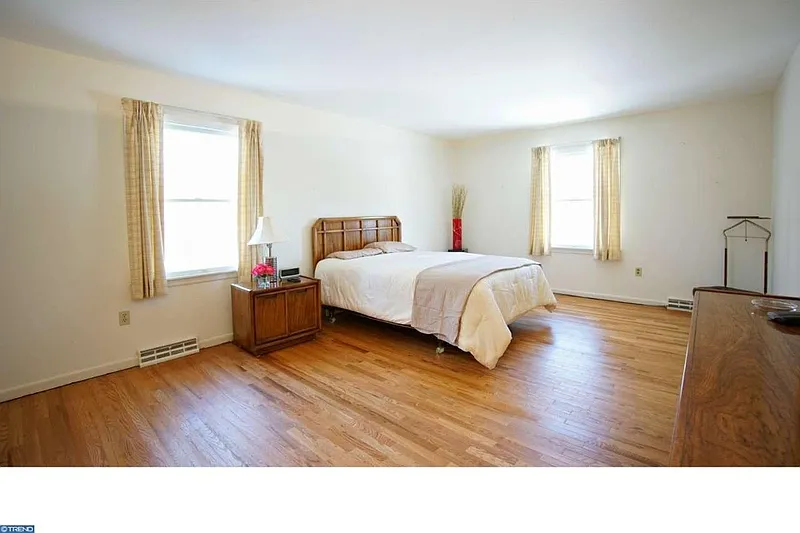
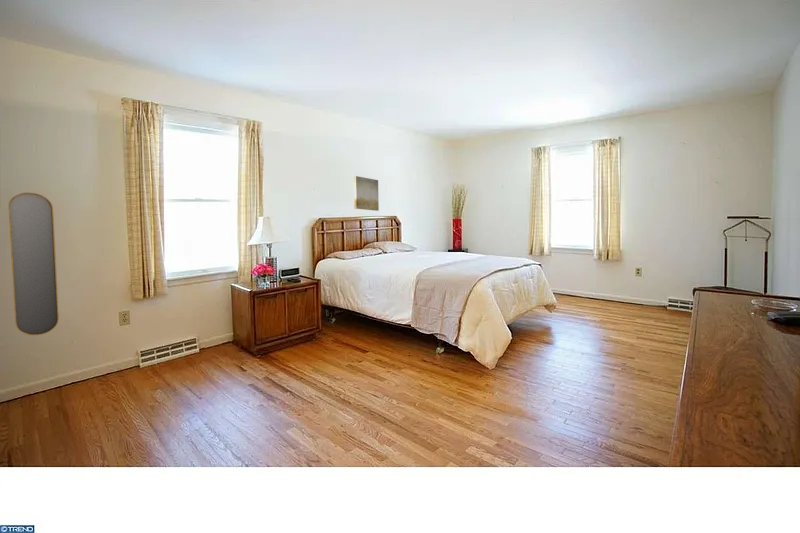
+ wall art [353,175,380,212]
+ home mirror [7,191,60,337]
